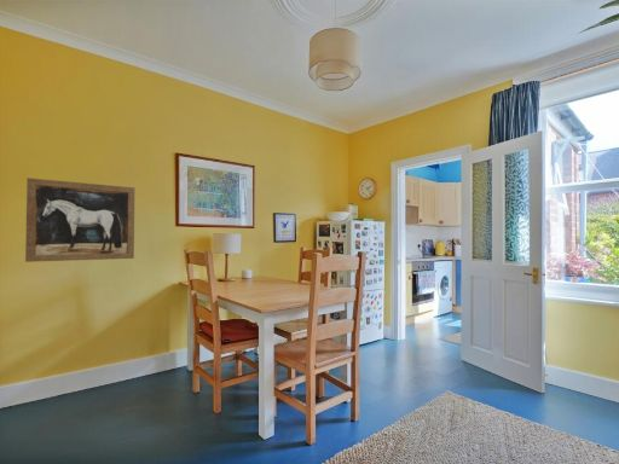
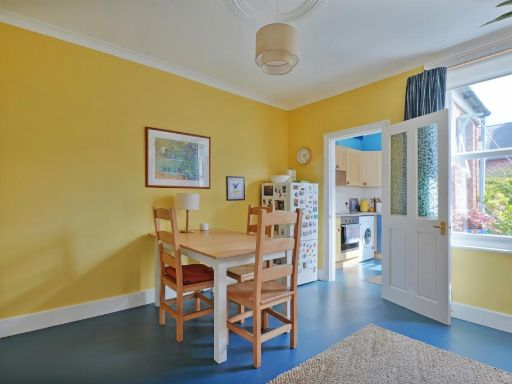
- wall art [24,176,135,263]
